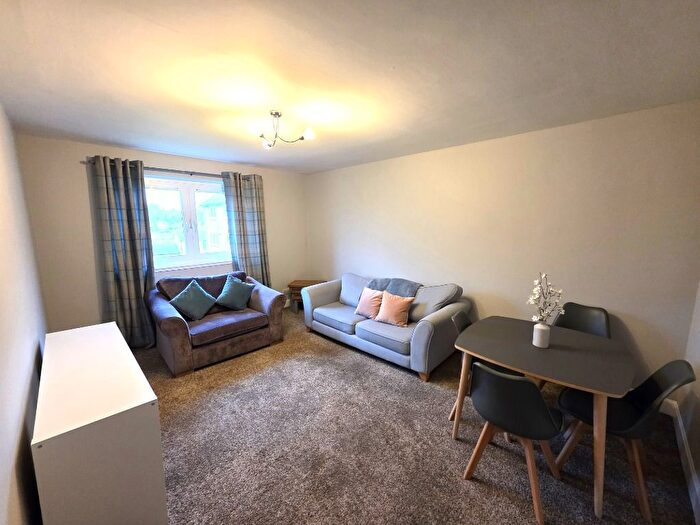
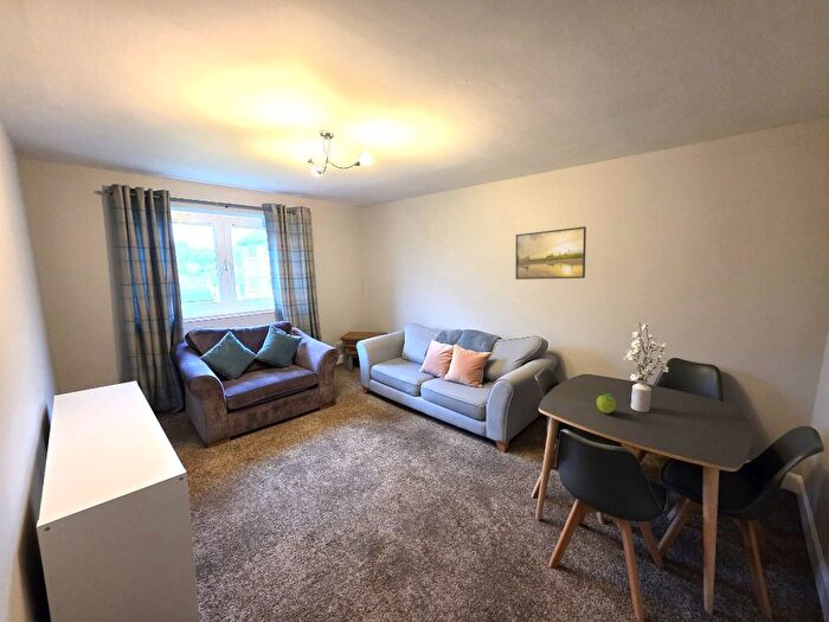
+ fruit [596,392,617,415]
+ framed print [515,225,587,281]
